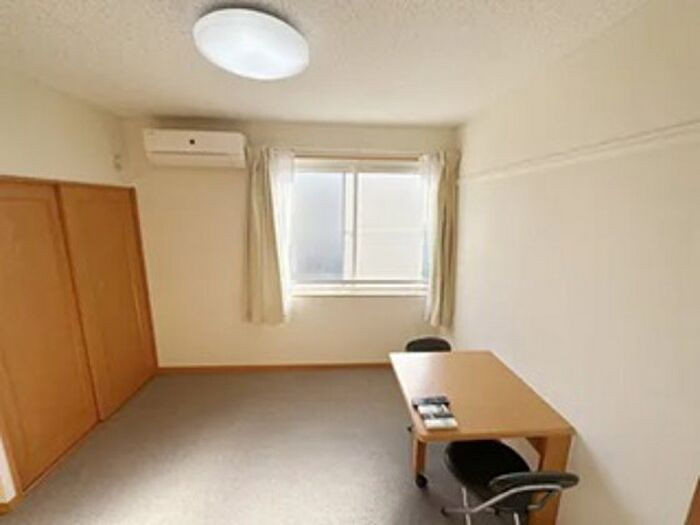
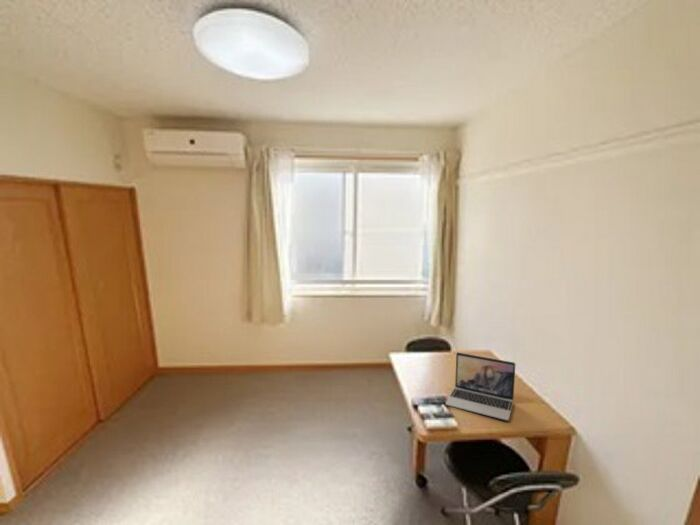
+ laptop [444,351,516,421]
